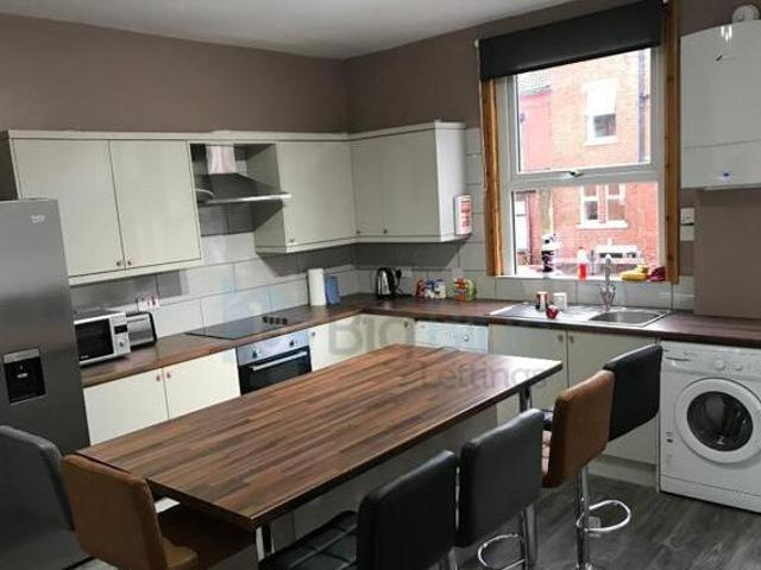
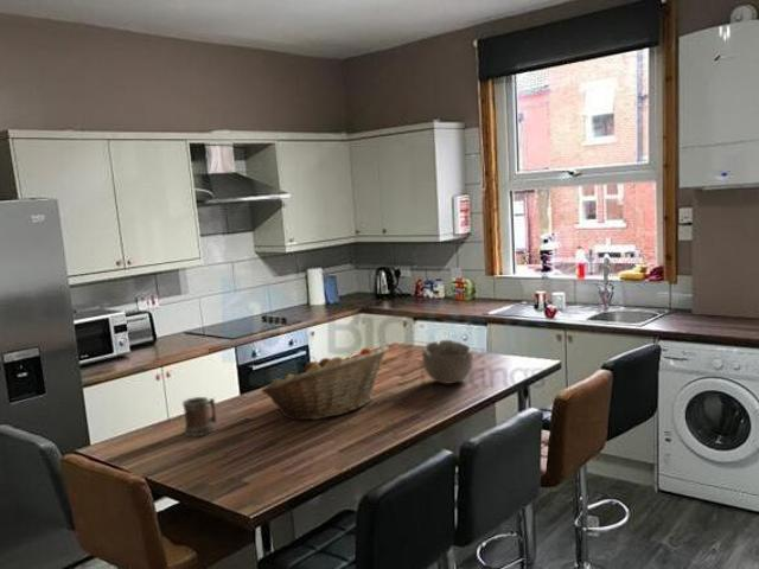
+ fruit basket [261,344,390,422]
+ mug [181,396,218,439]
+ bowl [421,339,474,385]
